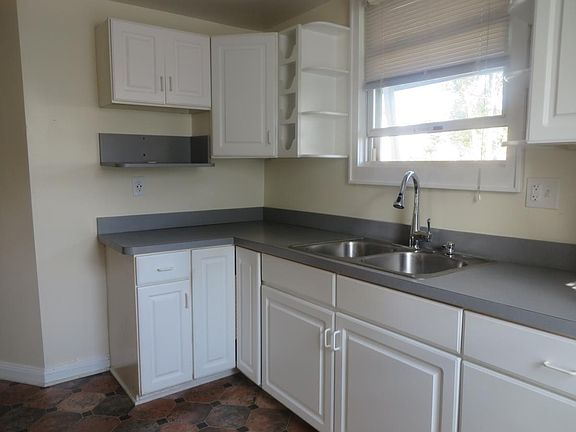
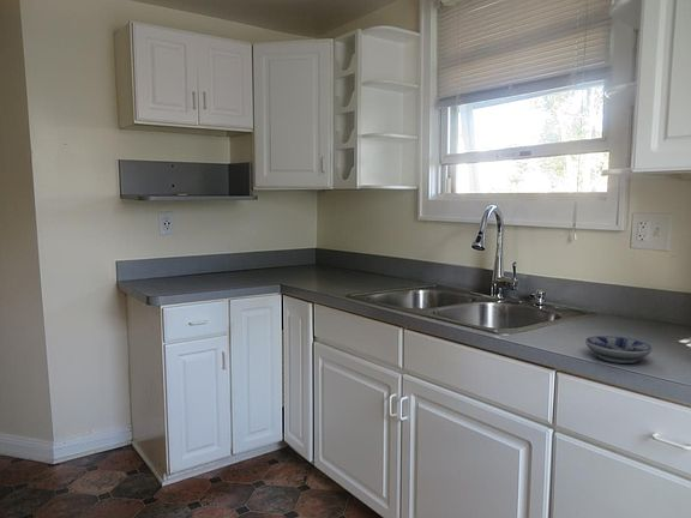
+ bowl [584,335,654,365]
